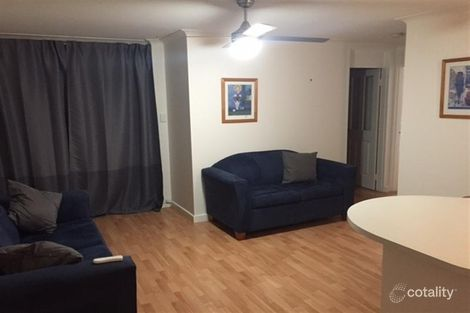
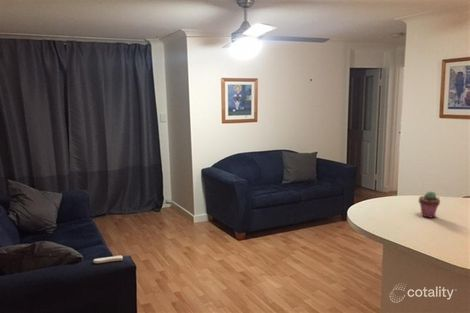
+ potted succulent [418,190,441,219]
